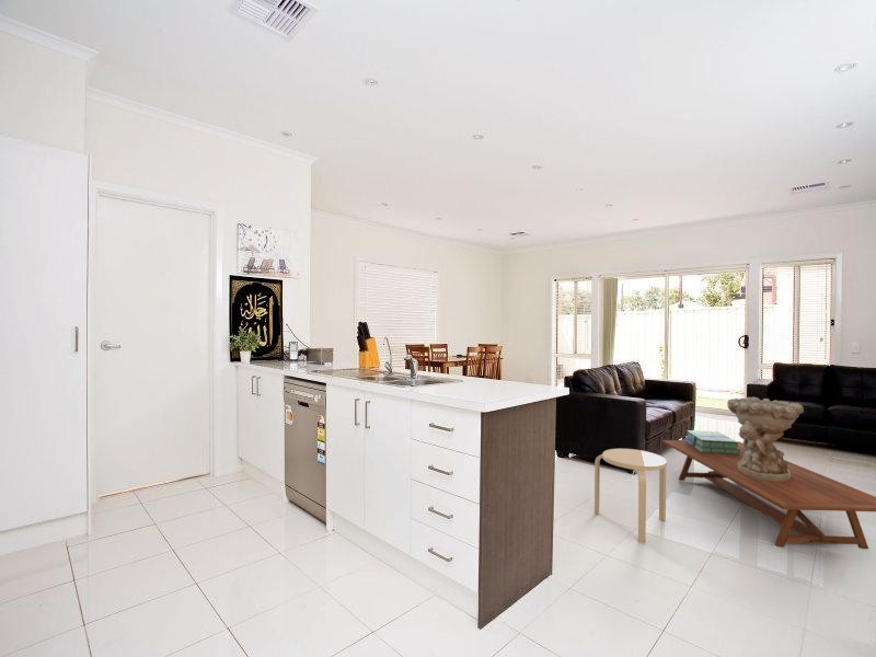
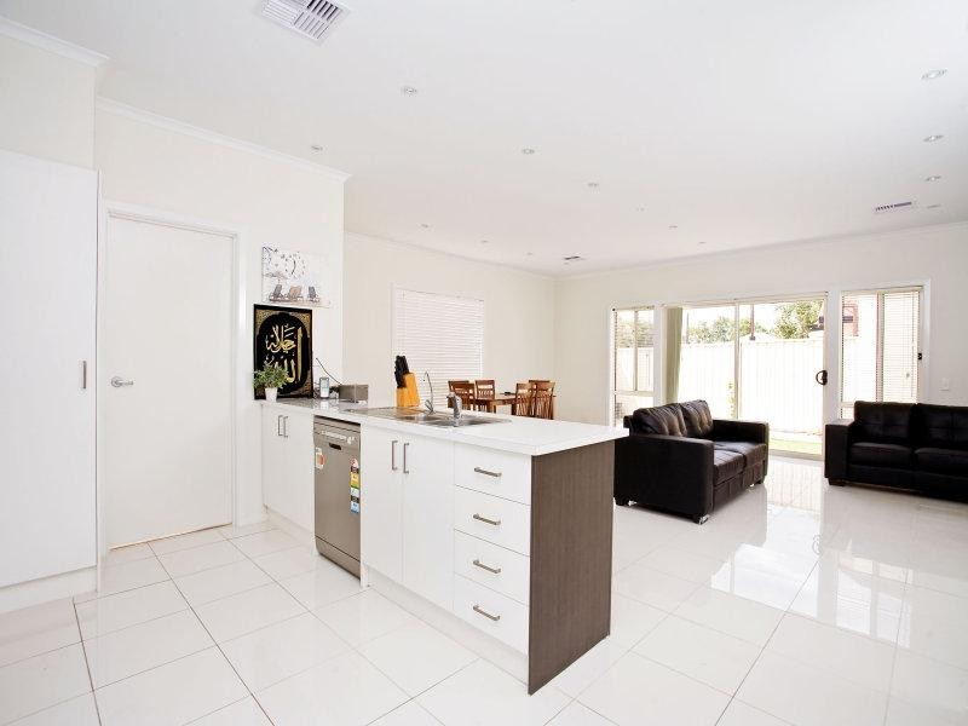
- stack of books [683,429,740,454]
- decorative bowl [726,396,805,481]
- coffee table [661,439,876,550]
- stool [593,448,668,544]
